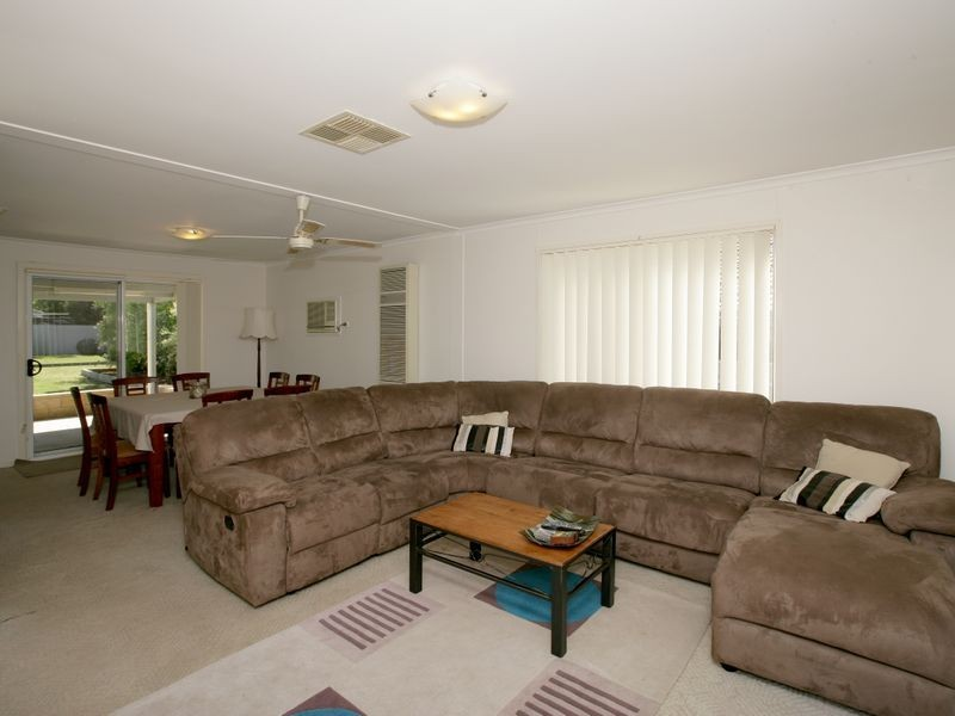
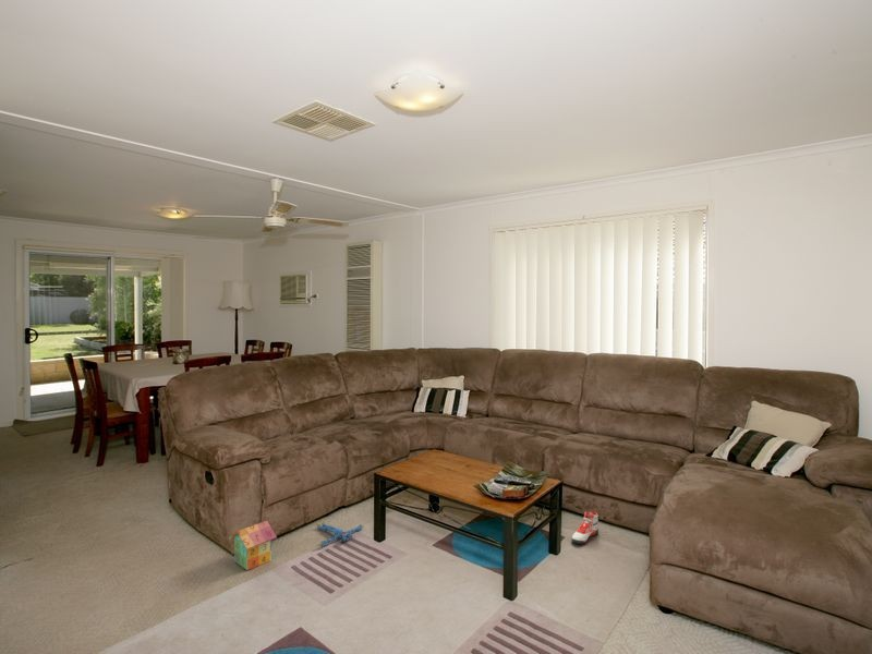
+ plush toy [316,519,365,548]
+ toy house [228,520,278,571]
+ sneaker [570,511,600,545]
